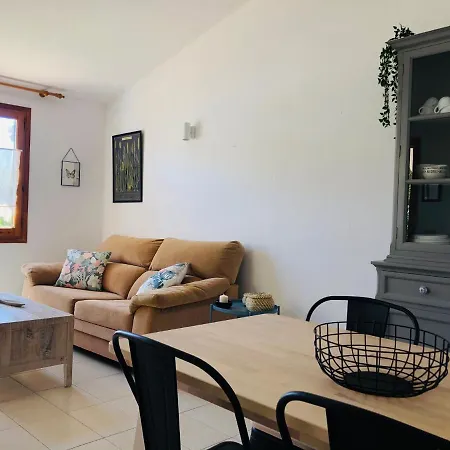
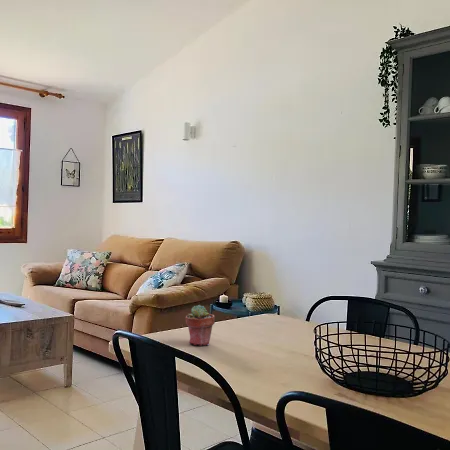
+ potted succulent [185,304,216,347]
